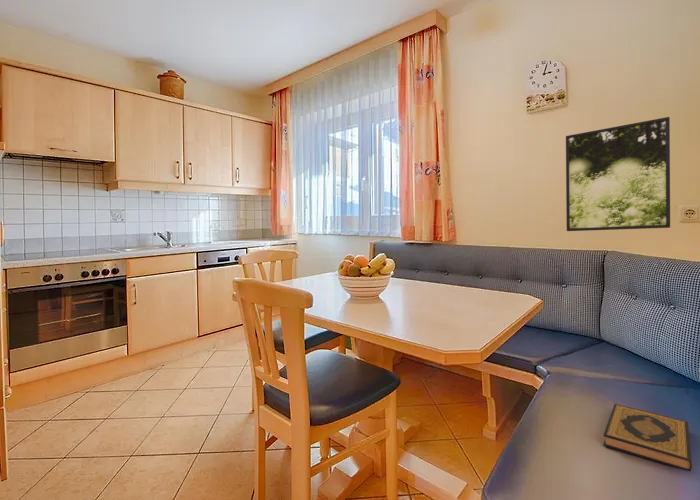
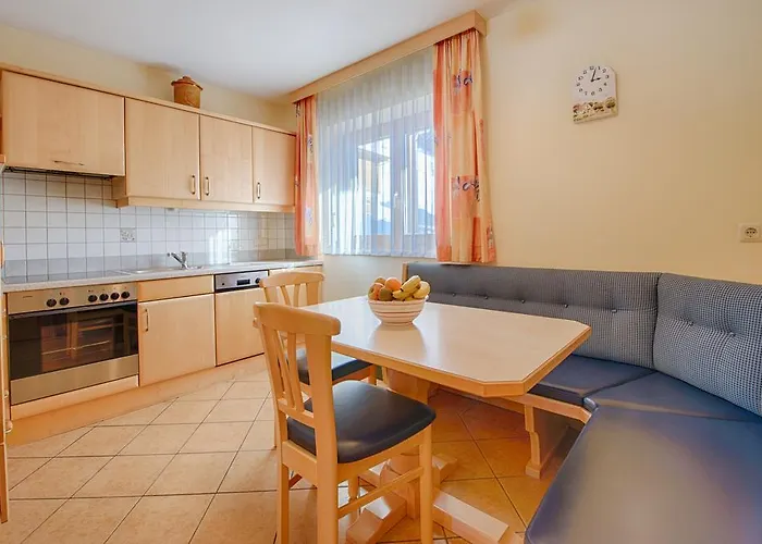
- hardback book [603,403,693,472]
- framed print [565,116,671,232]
